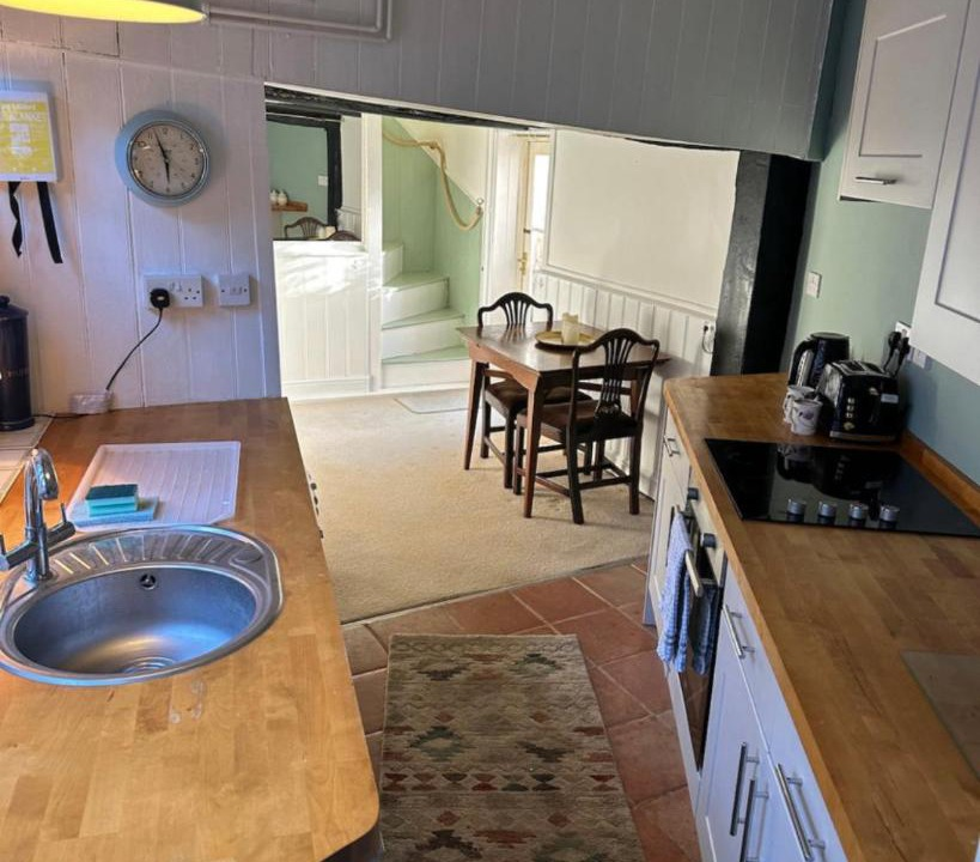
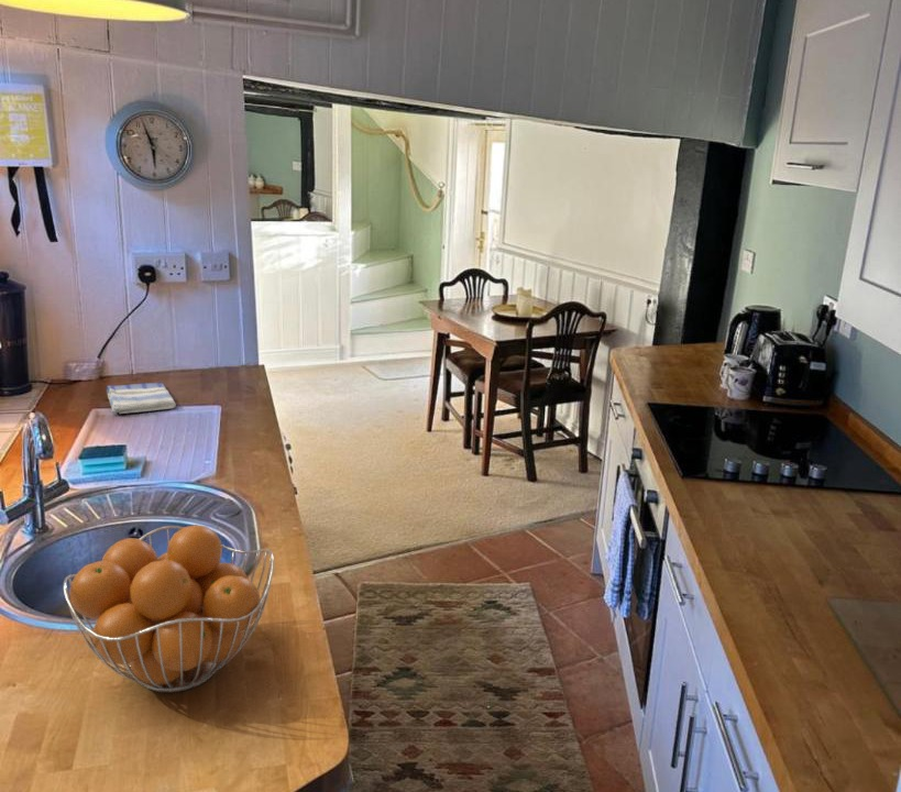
+ fruit basket [63,524,275,694]
+ dish towel [106,382,177,415]
